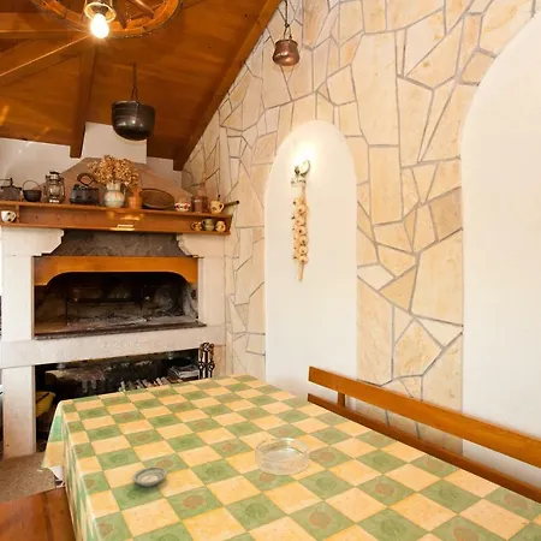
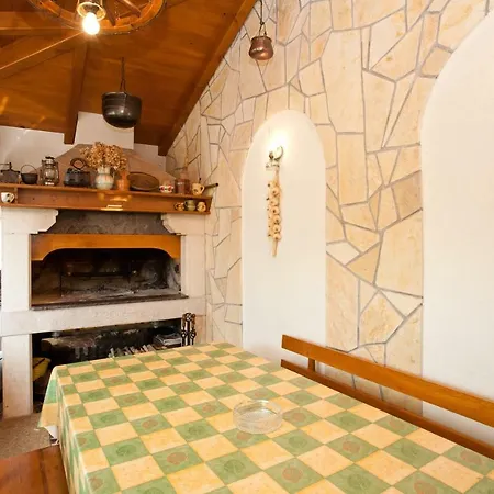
- saucer [131,465,168,488]
